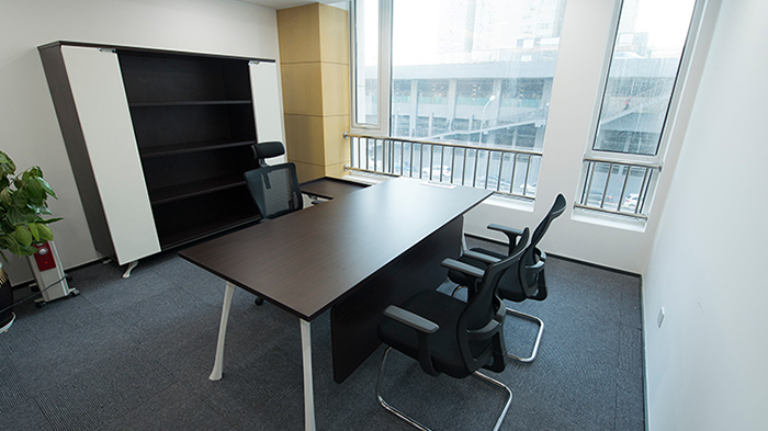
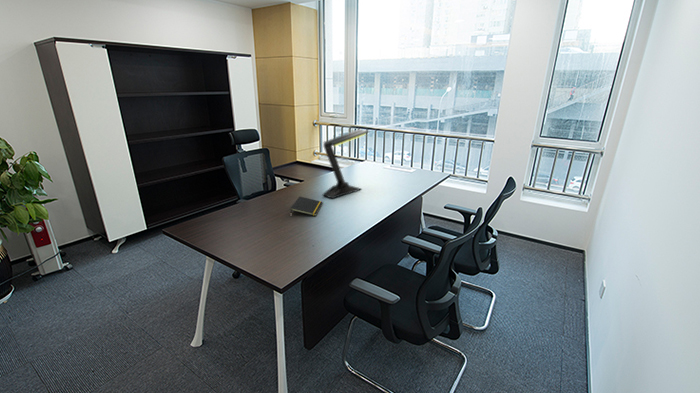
+ desk lamp [322,128,370,199]
+ notepad [289,196,324,217]
